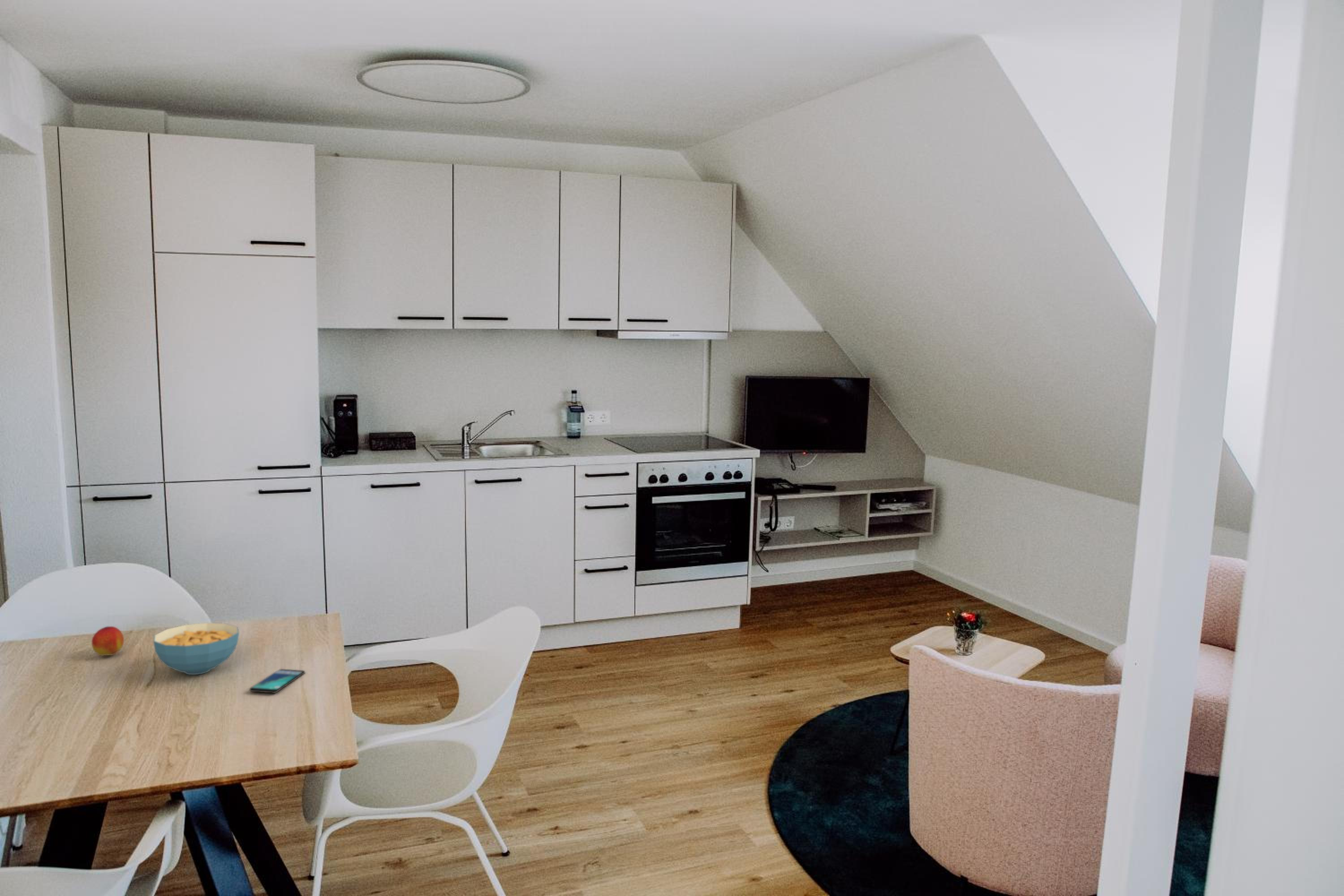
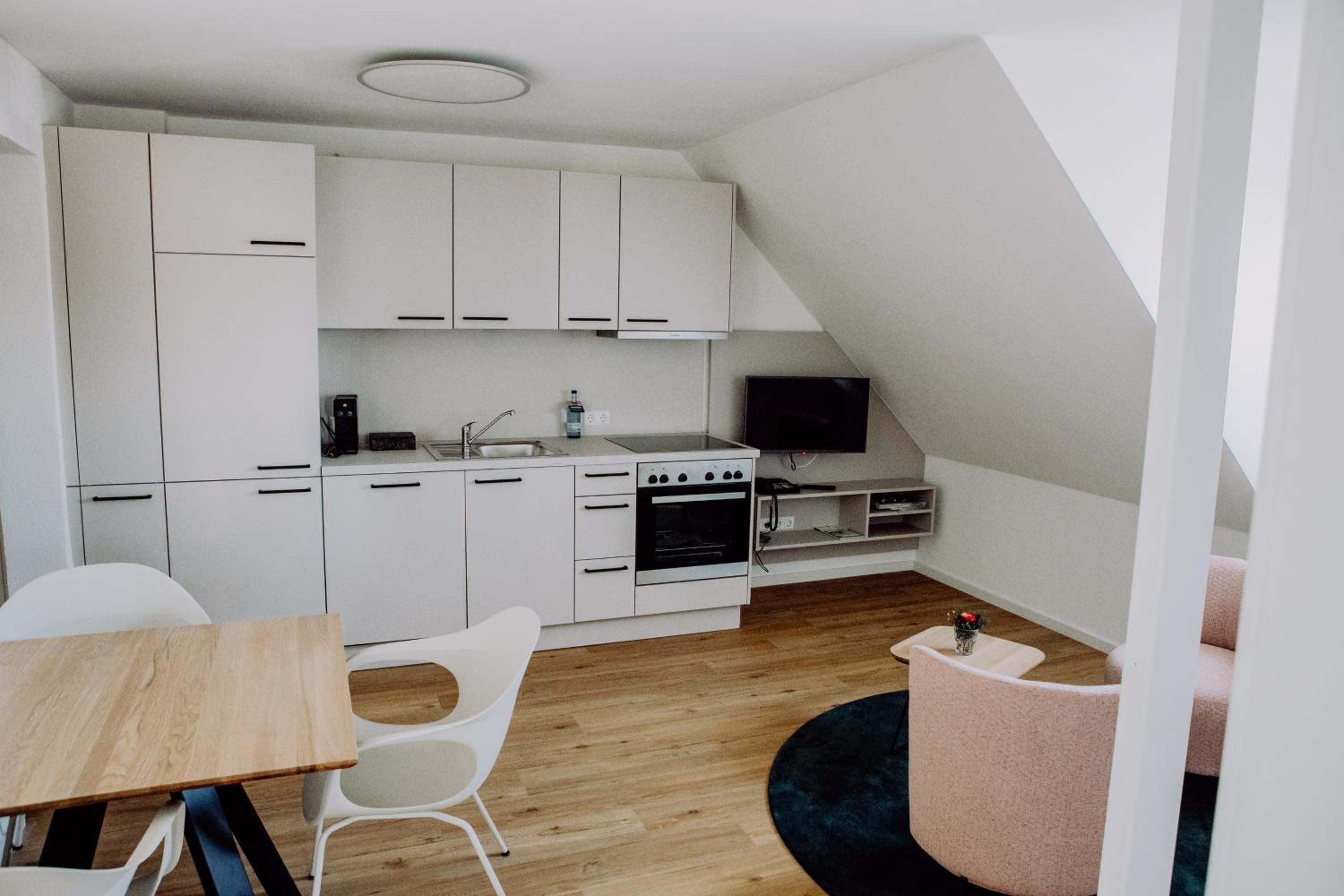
- peach [91,626,125,656]
- smartphone [249,668,306,694]
- cereal bowl [153,622,239,675]
